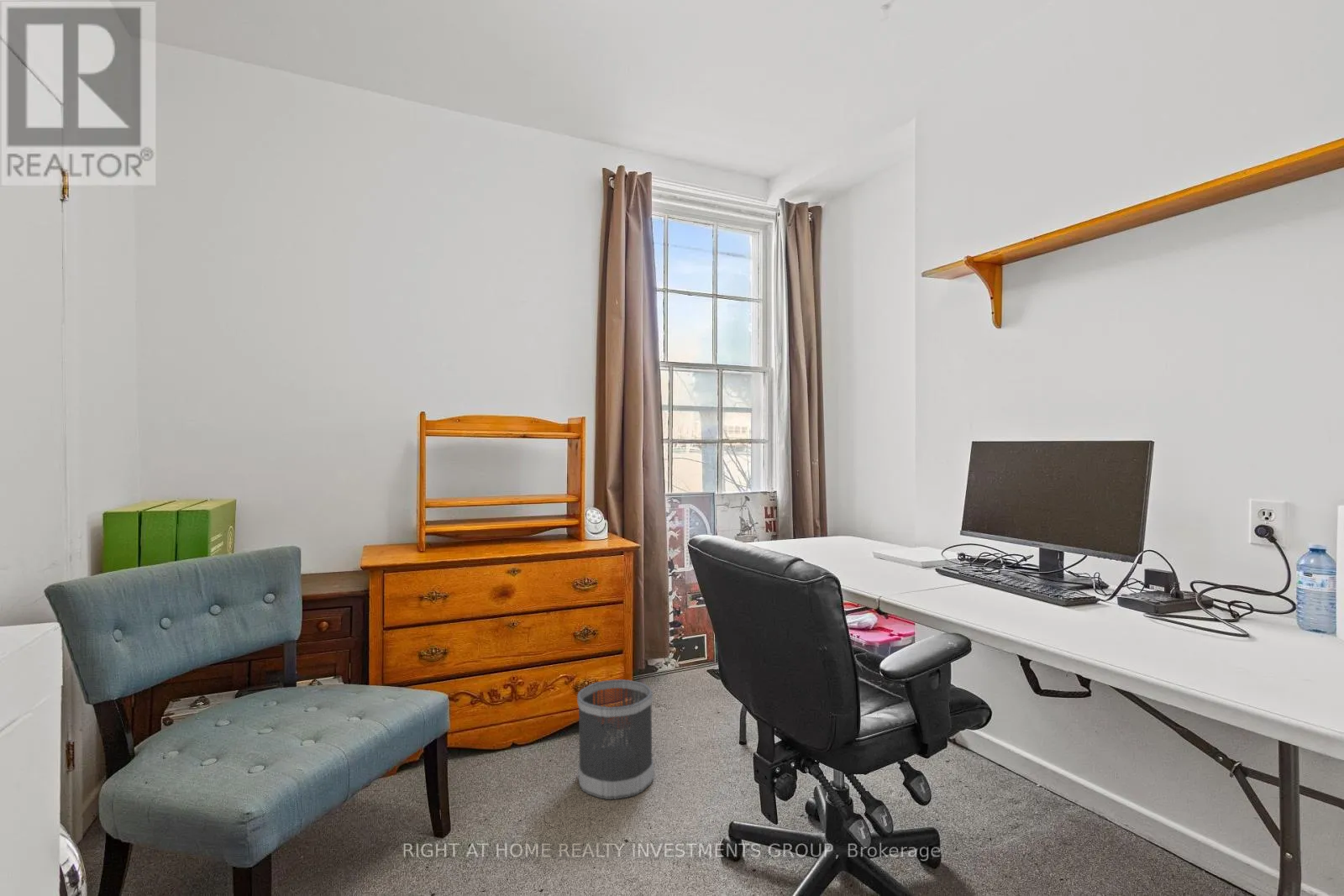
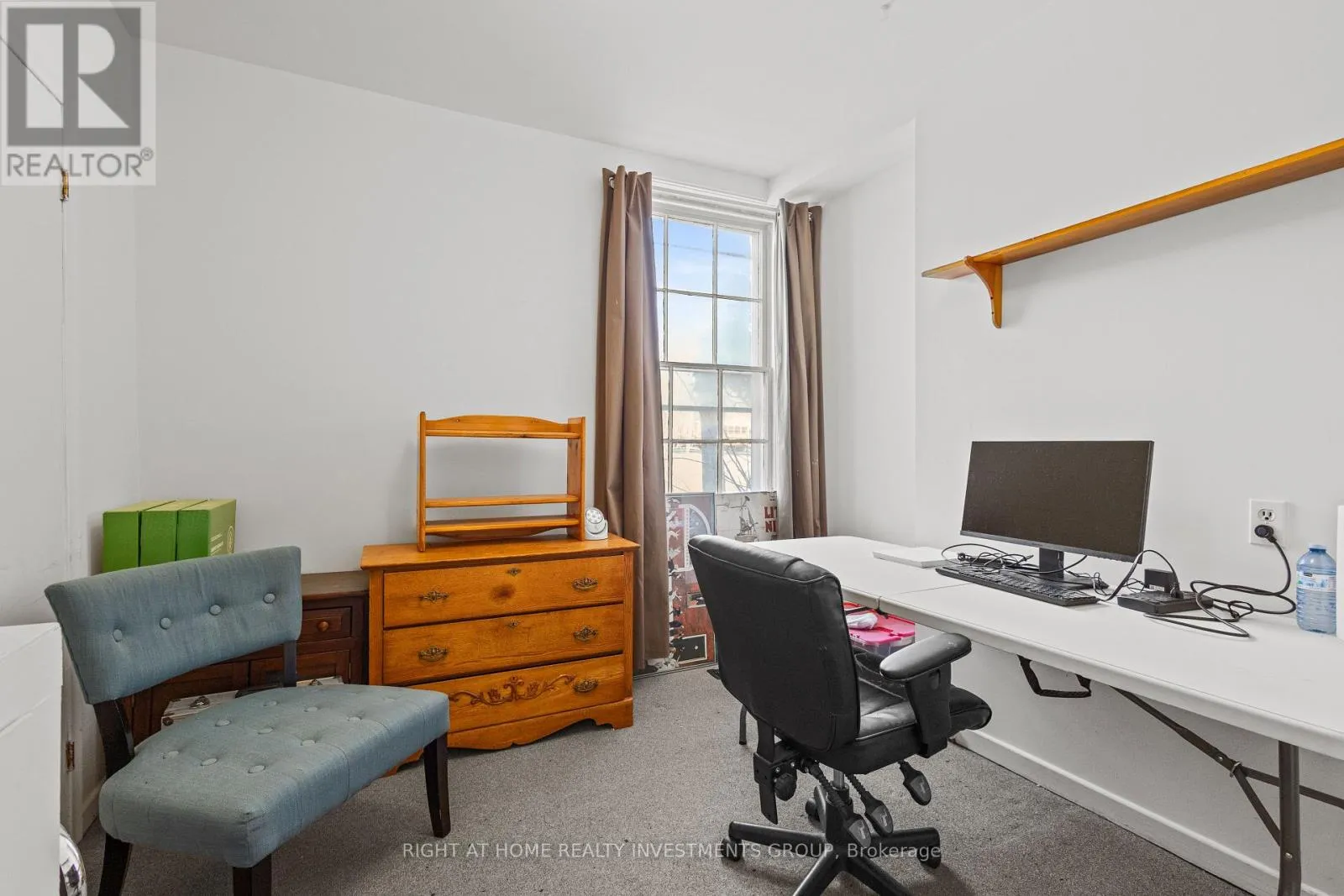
- wastebasket [576,679,654,800]
